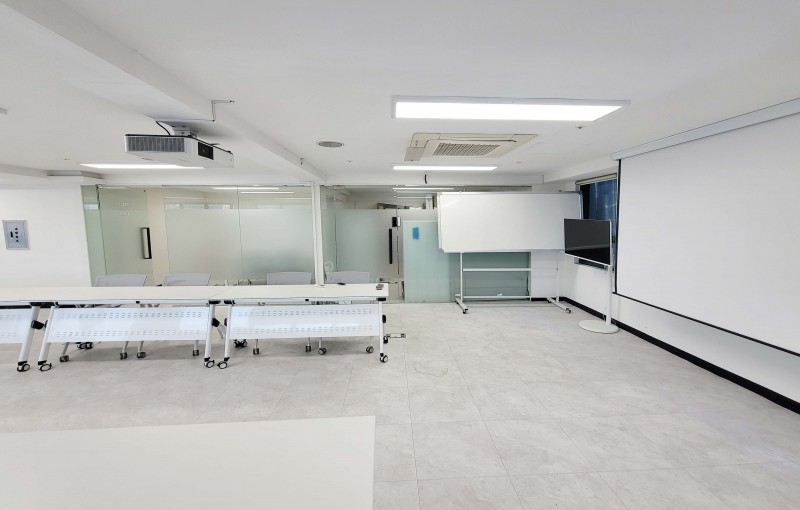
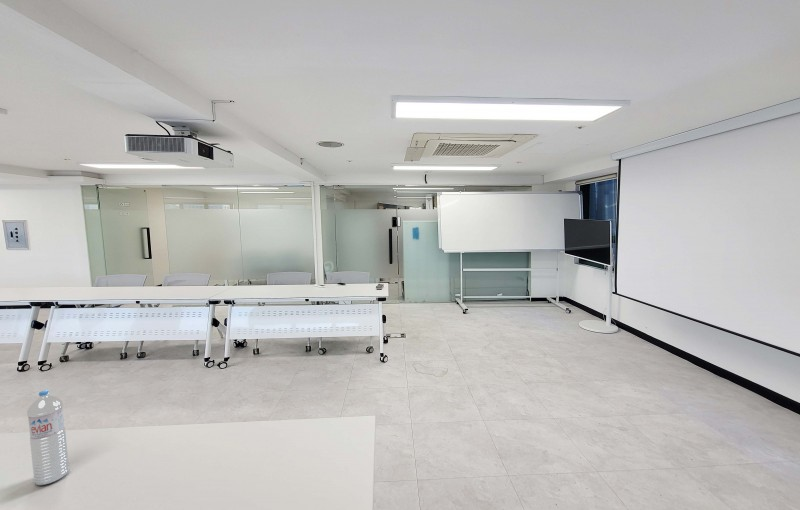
+ water bottle [26,389,70,486]
